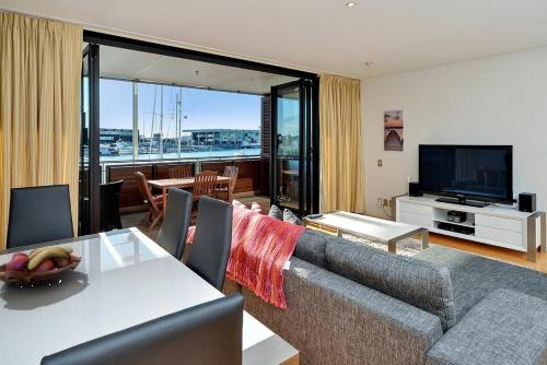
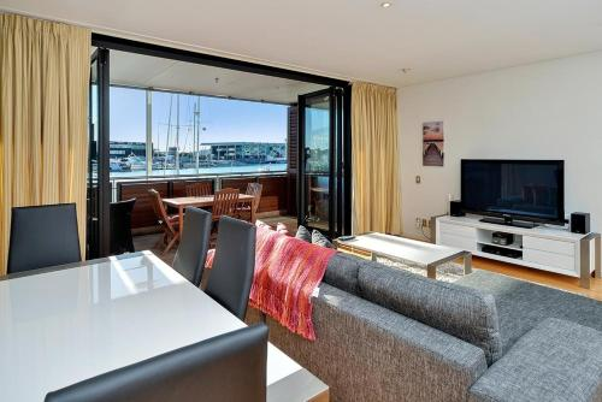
- fruit basket [0,245,83,286]
